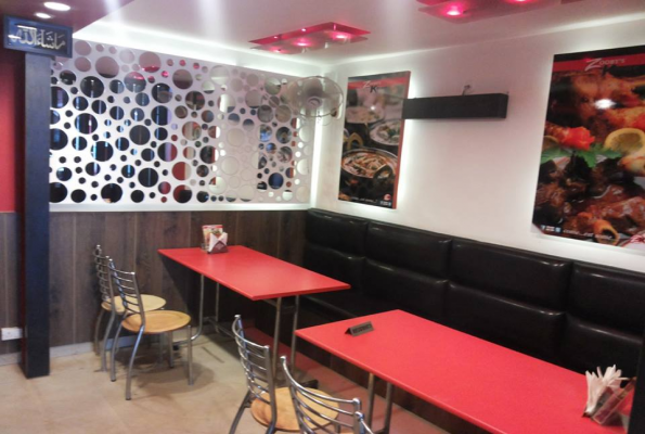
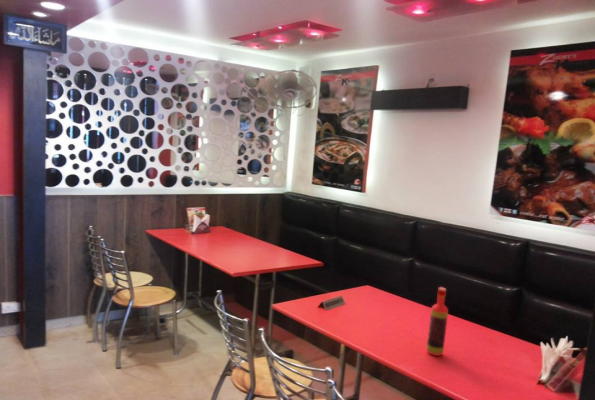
+ bottle [426,286,449,357]
